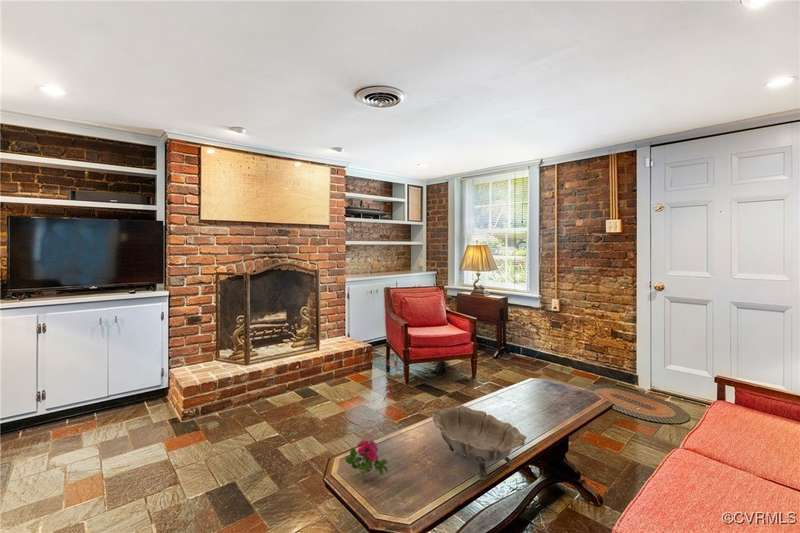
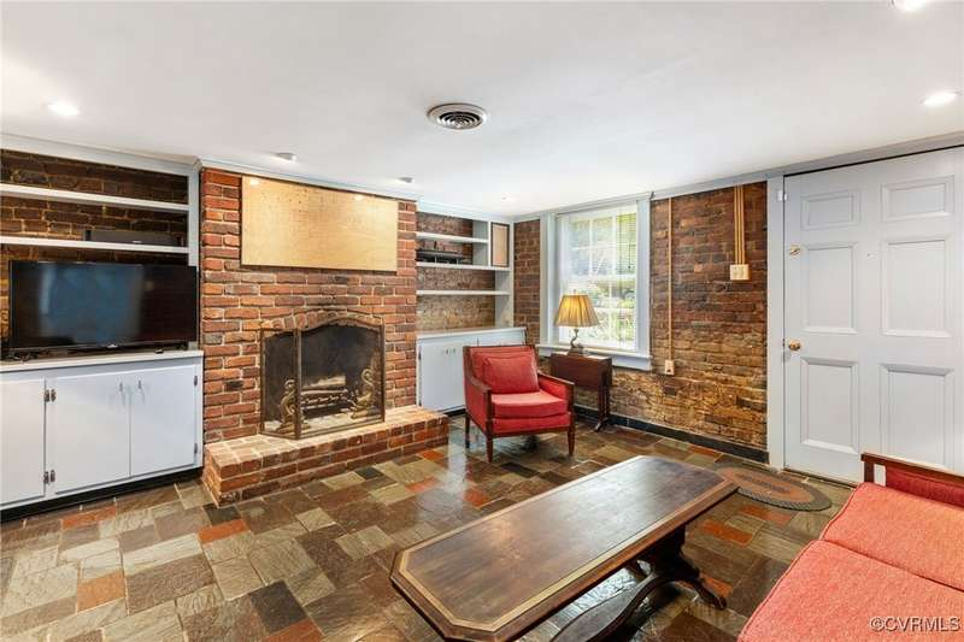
- flower [344,439,390,478]
- decorative bowl [431,404,527,481]
